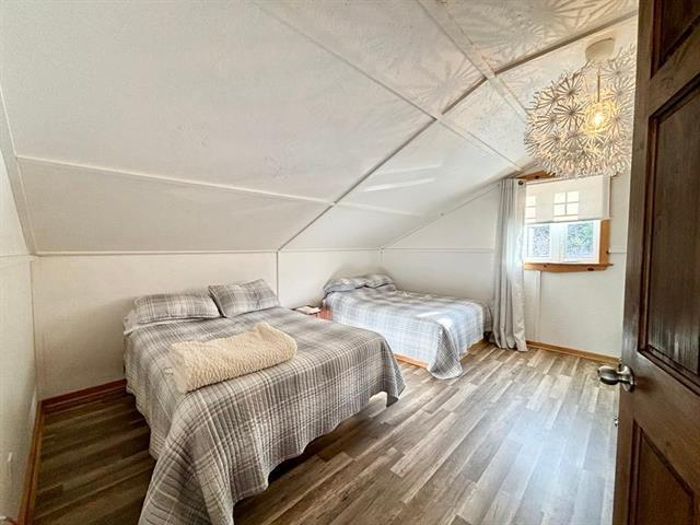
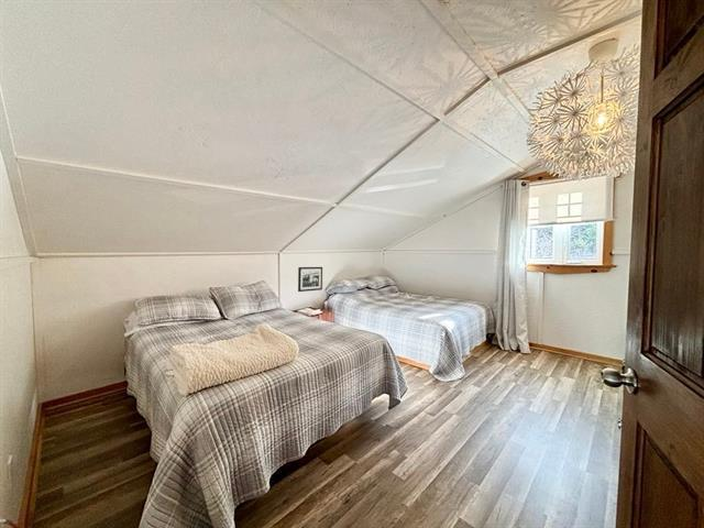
+ picture frame [297,266,323,293]
